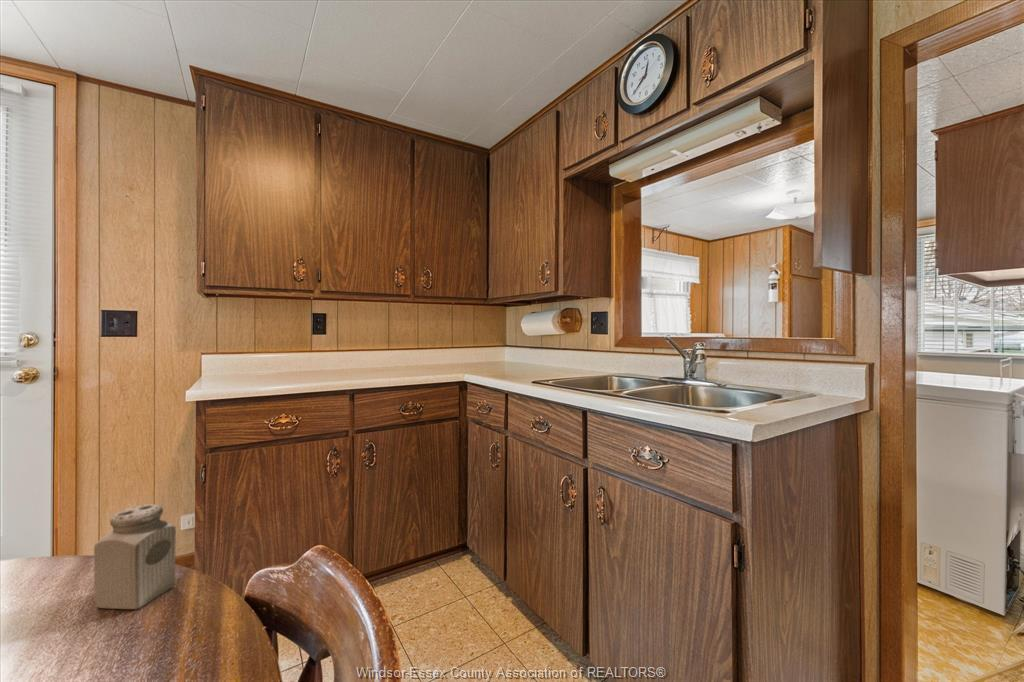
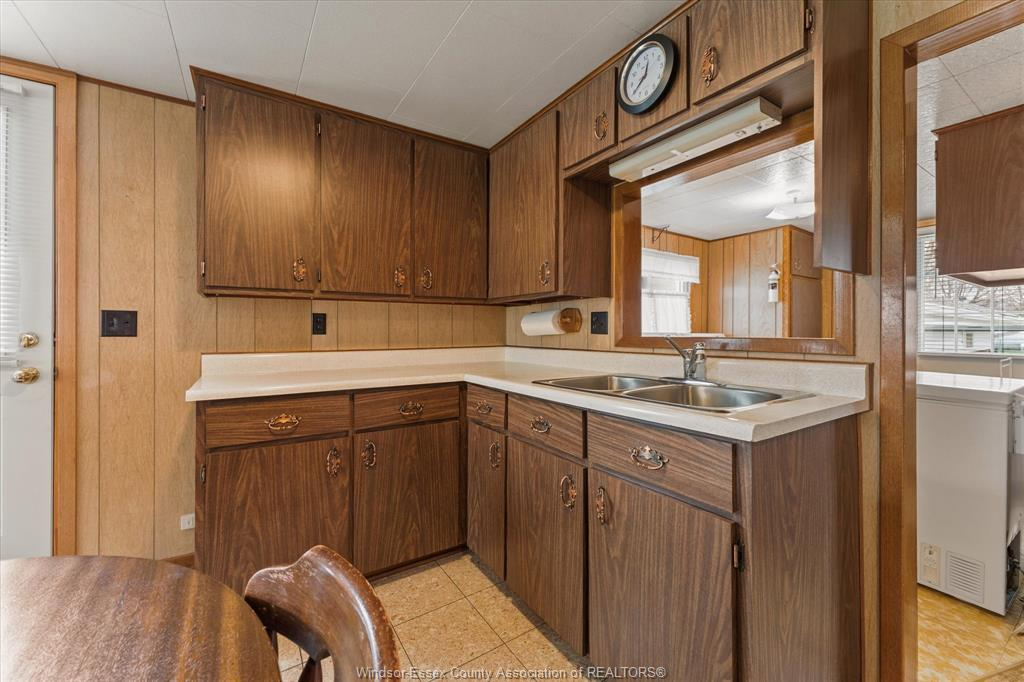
- salt shaker [93,503,177,610]
